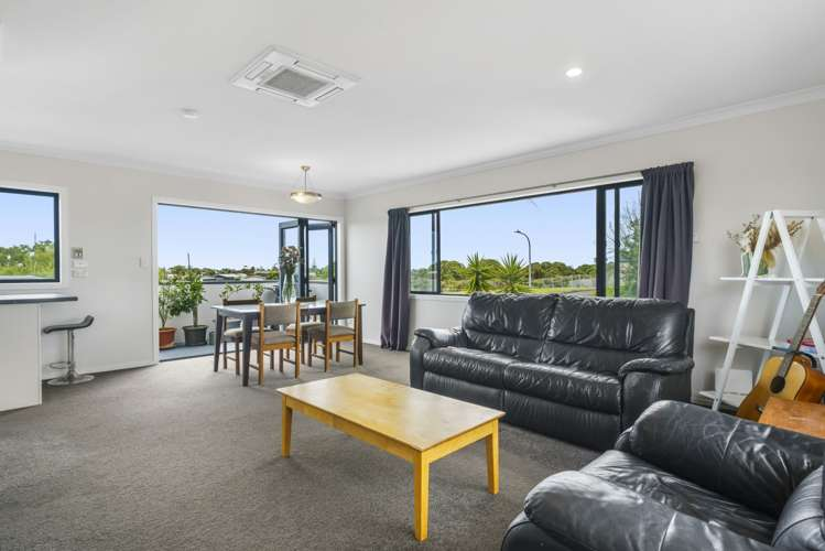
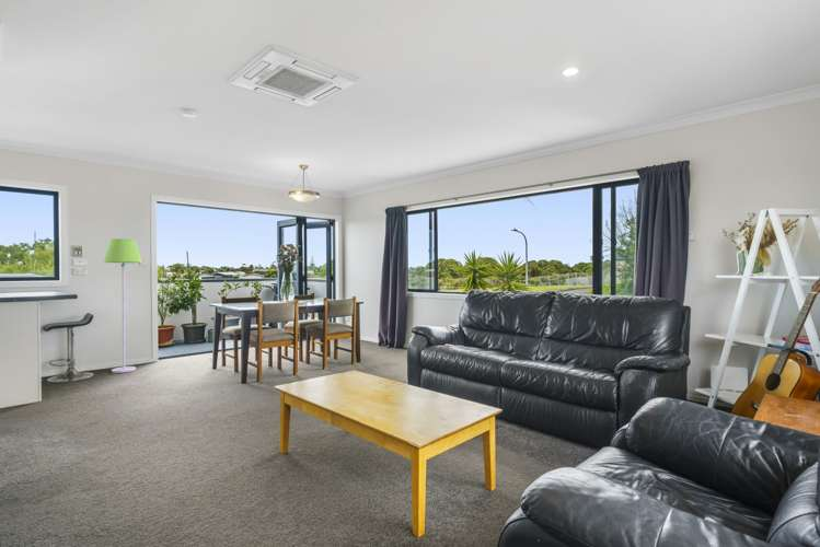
+ floor lamp [103,237,143,374]
